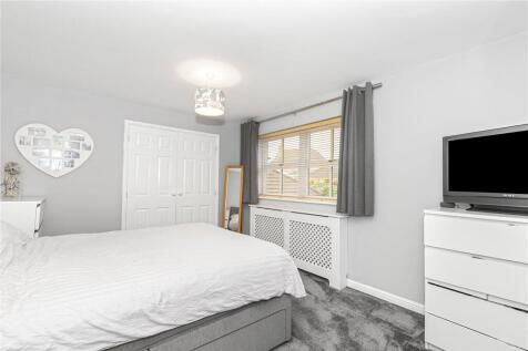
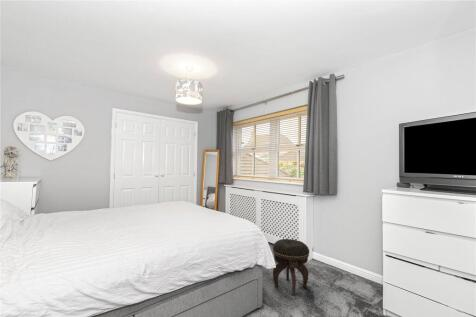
+ footstool [272,238,310,296]
